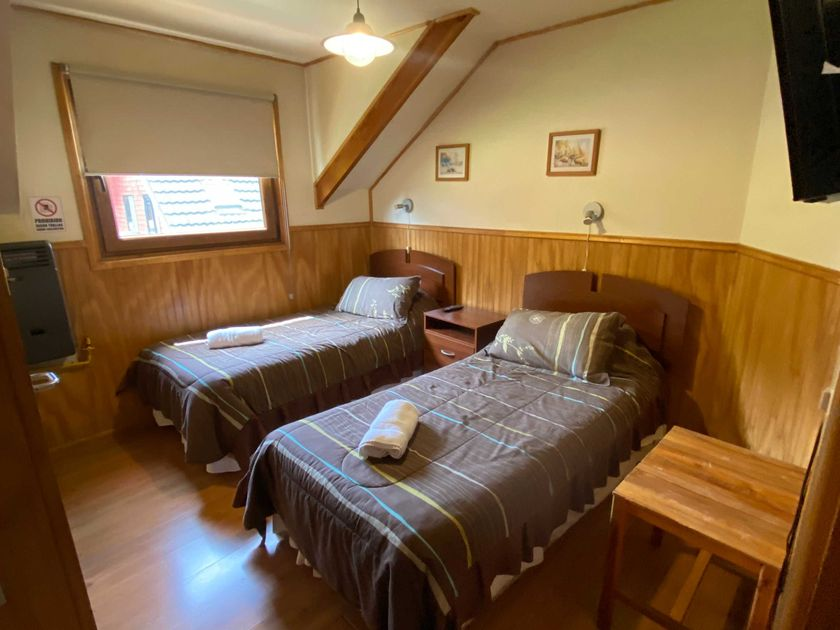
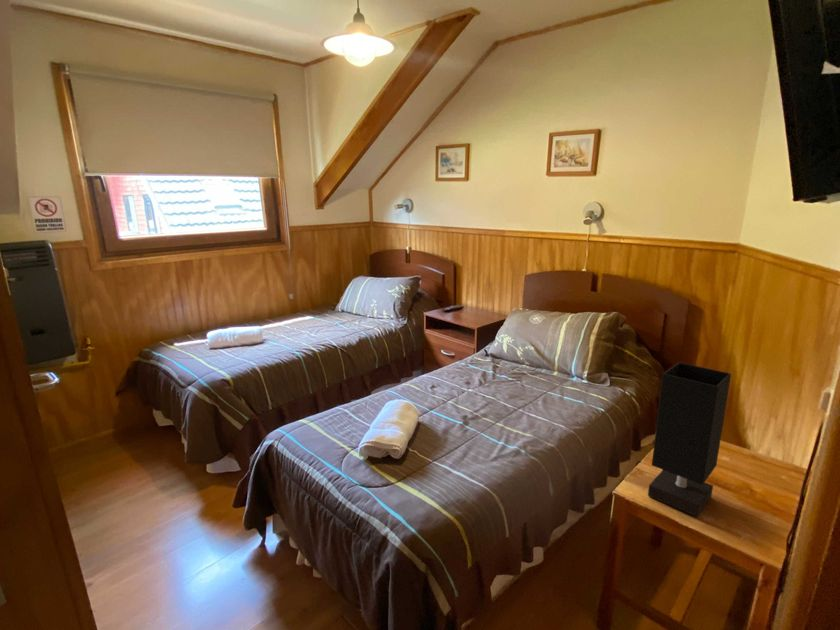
+ table lamp [647,361,732,518]
